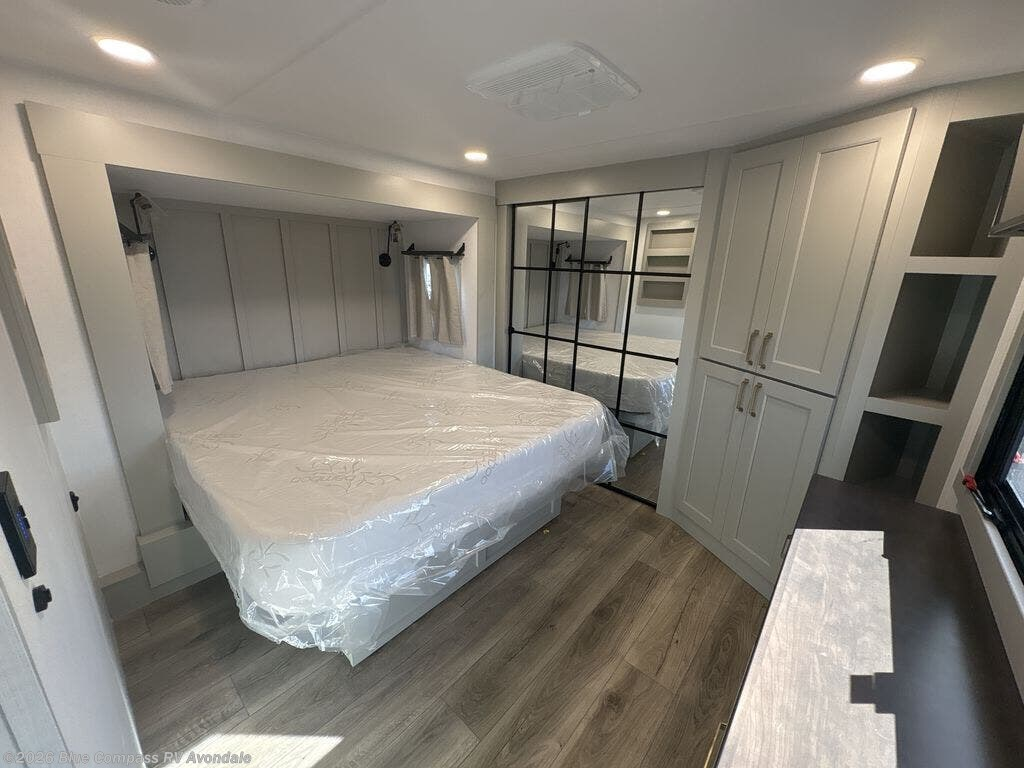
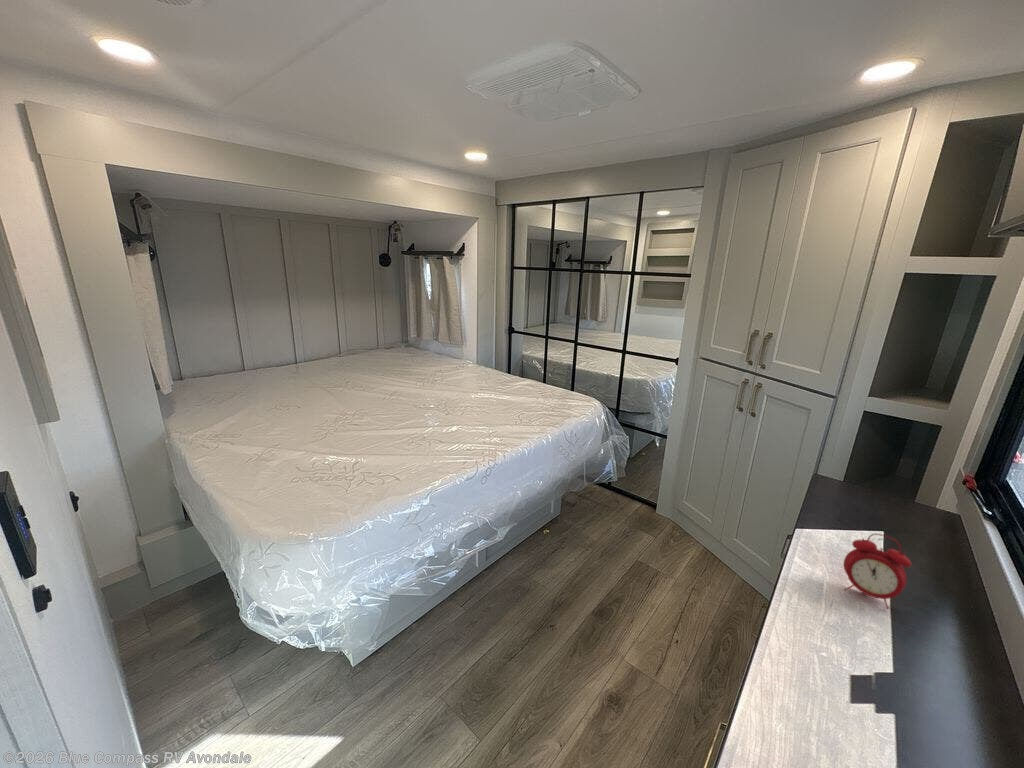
+ alarm clock [843,533,912,610]
